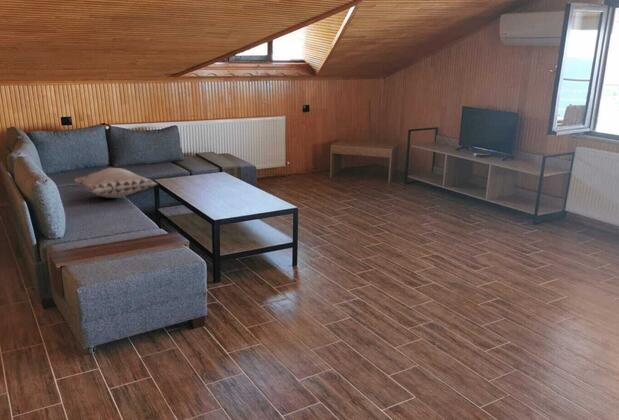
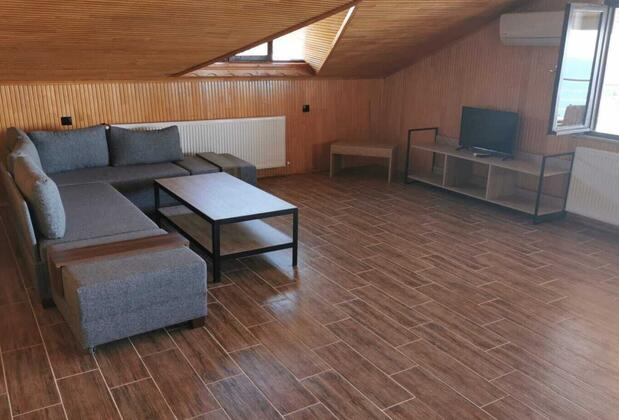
- decorative pillow [71,167,158,199]
